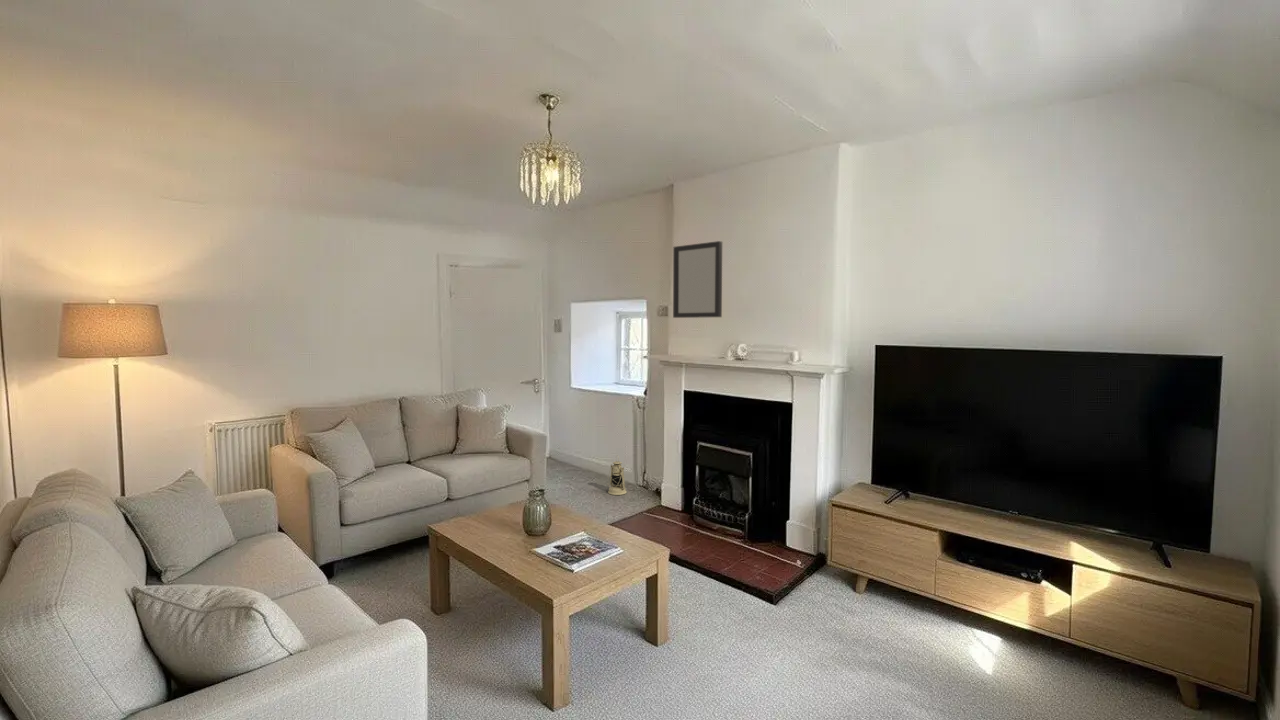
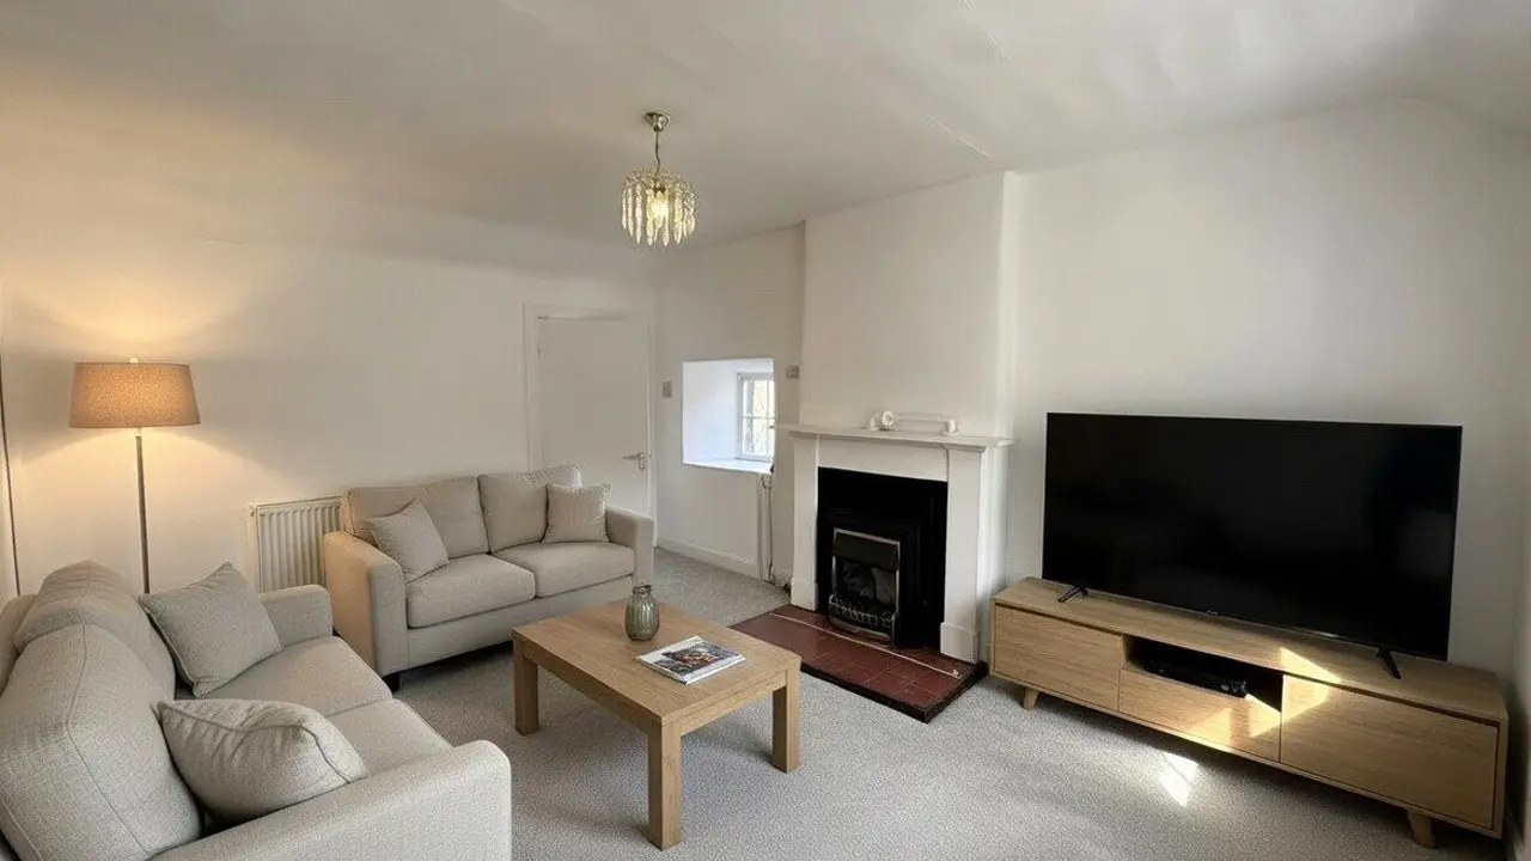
- home mirror [672,240,723,319]
- lantern [607,454,627,496]
